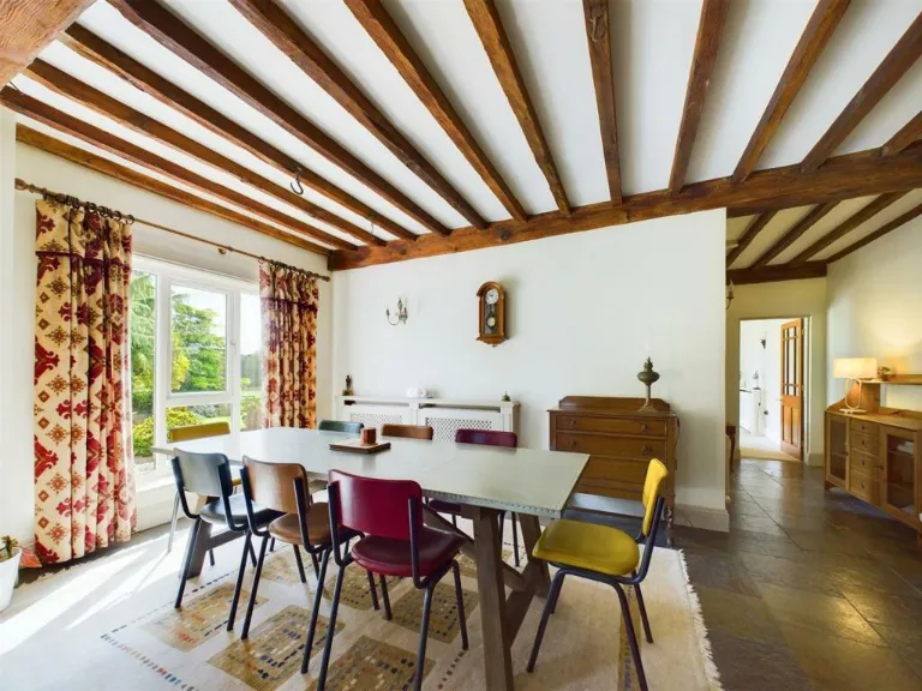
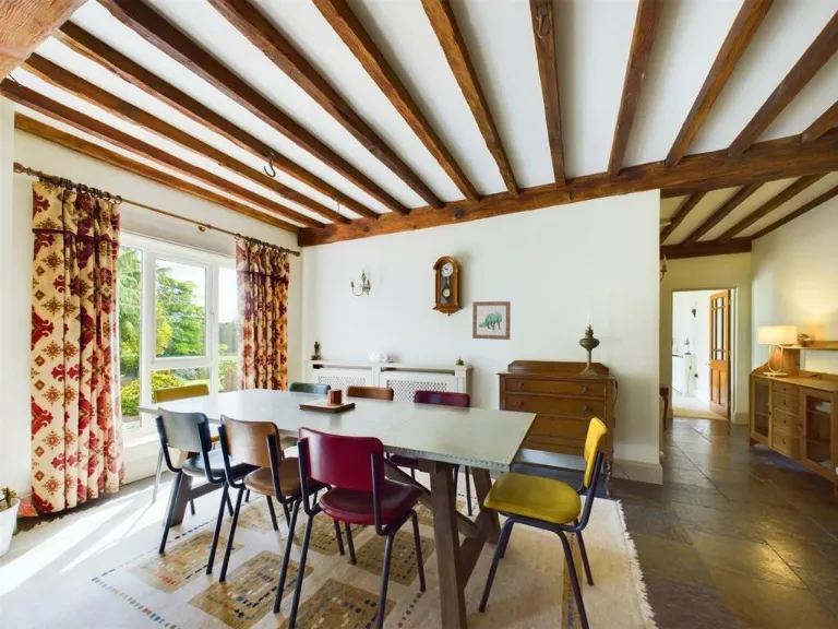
+ wall art [471,300,512,341]
